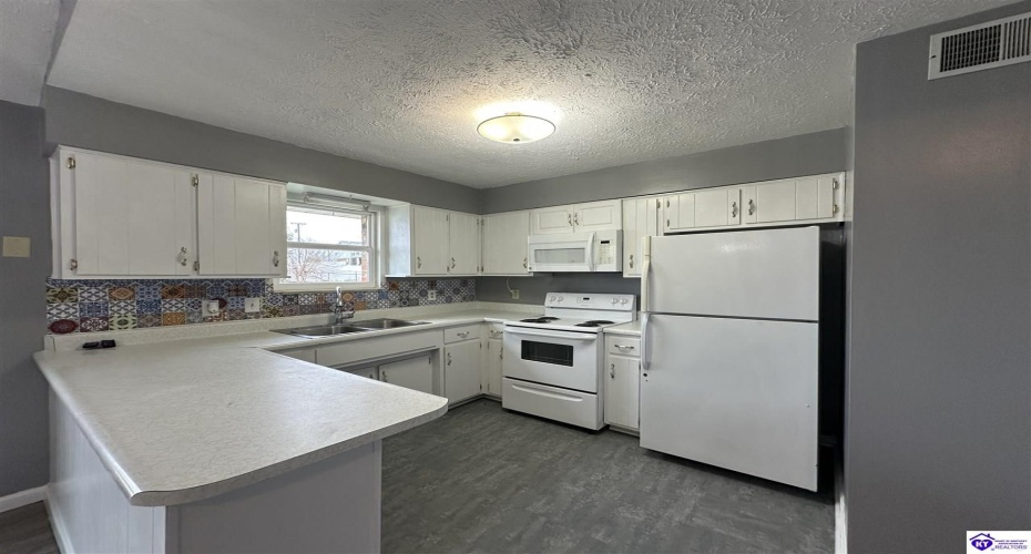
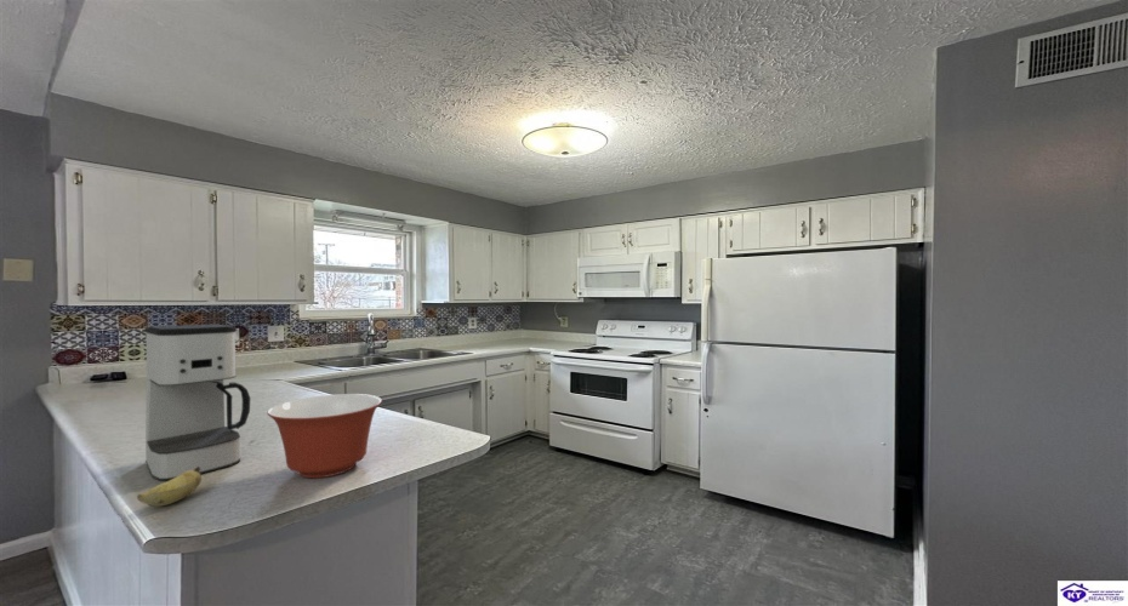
+ mixing bowl [266,393,383,479]
+ banana [136,467,203,508]
+ coffee maker [144,322,251,482]
